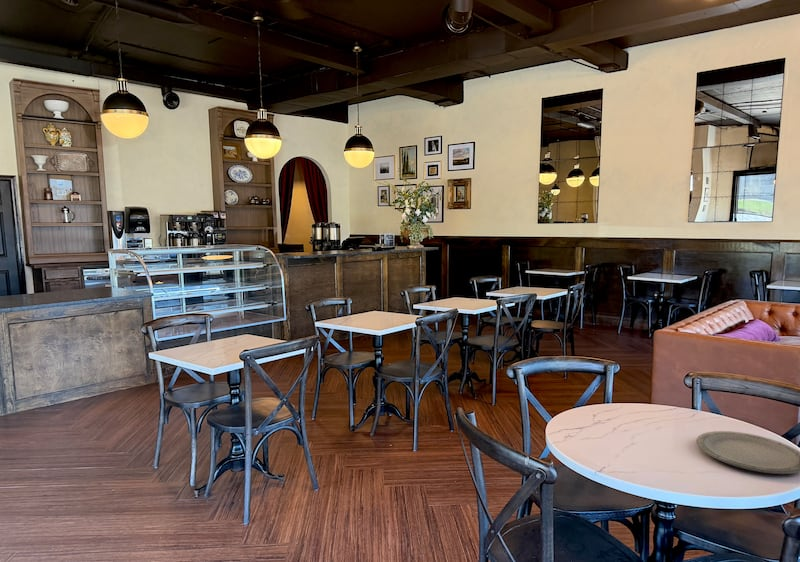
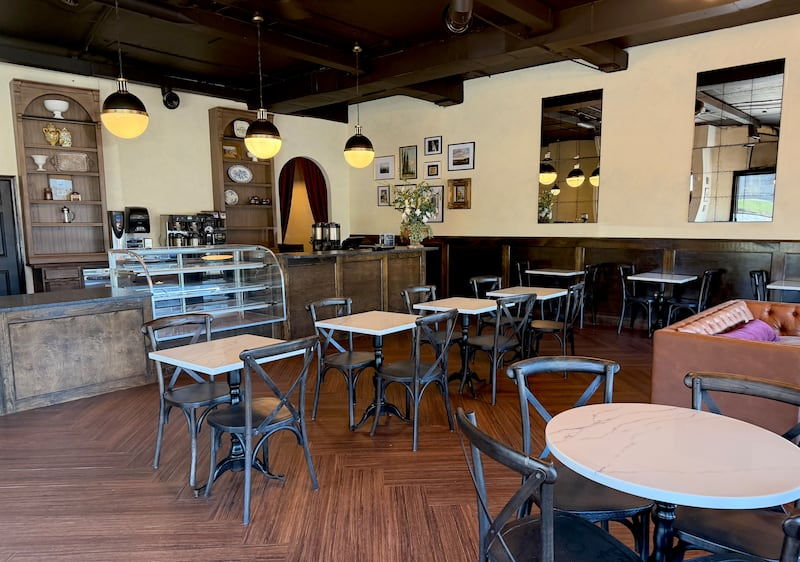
- plate [696,430,800,475]
